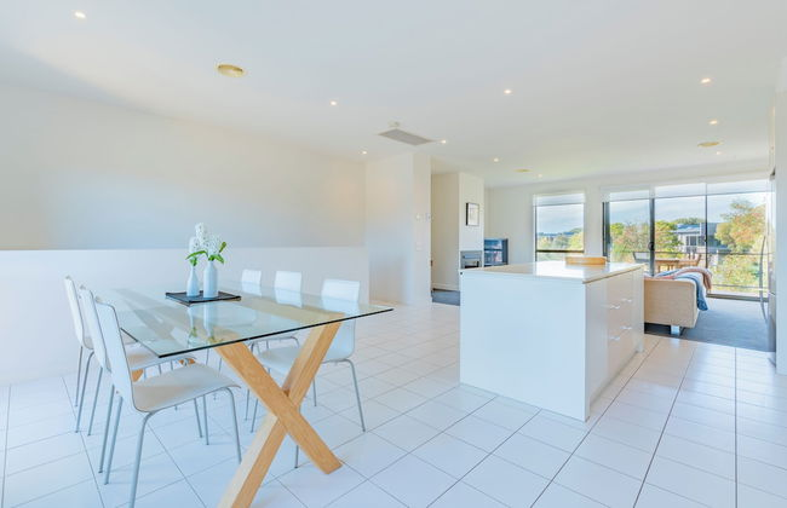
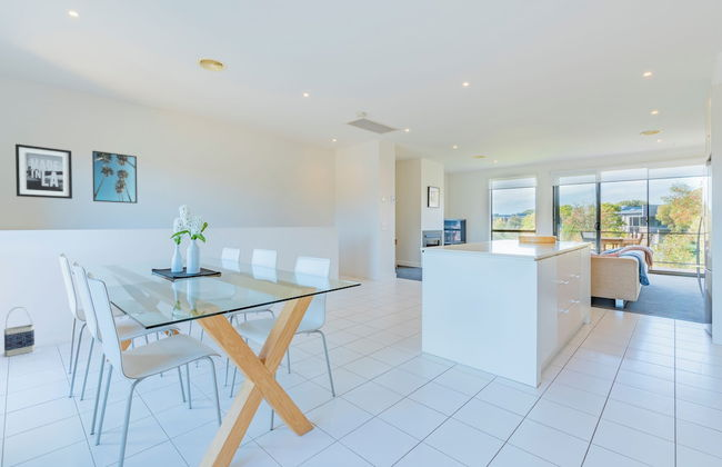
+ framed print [91,150,139,205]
+ wall art [14,143,73,200]
+ bag [3,306,36,358]
